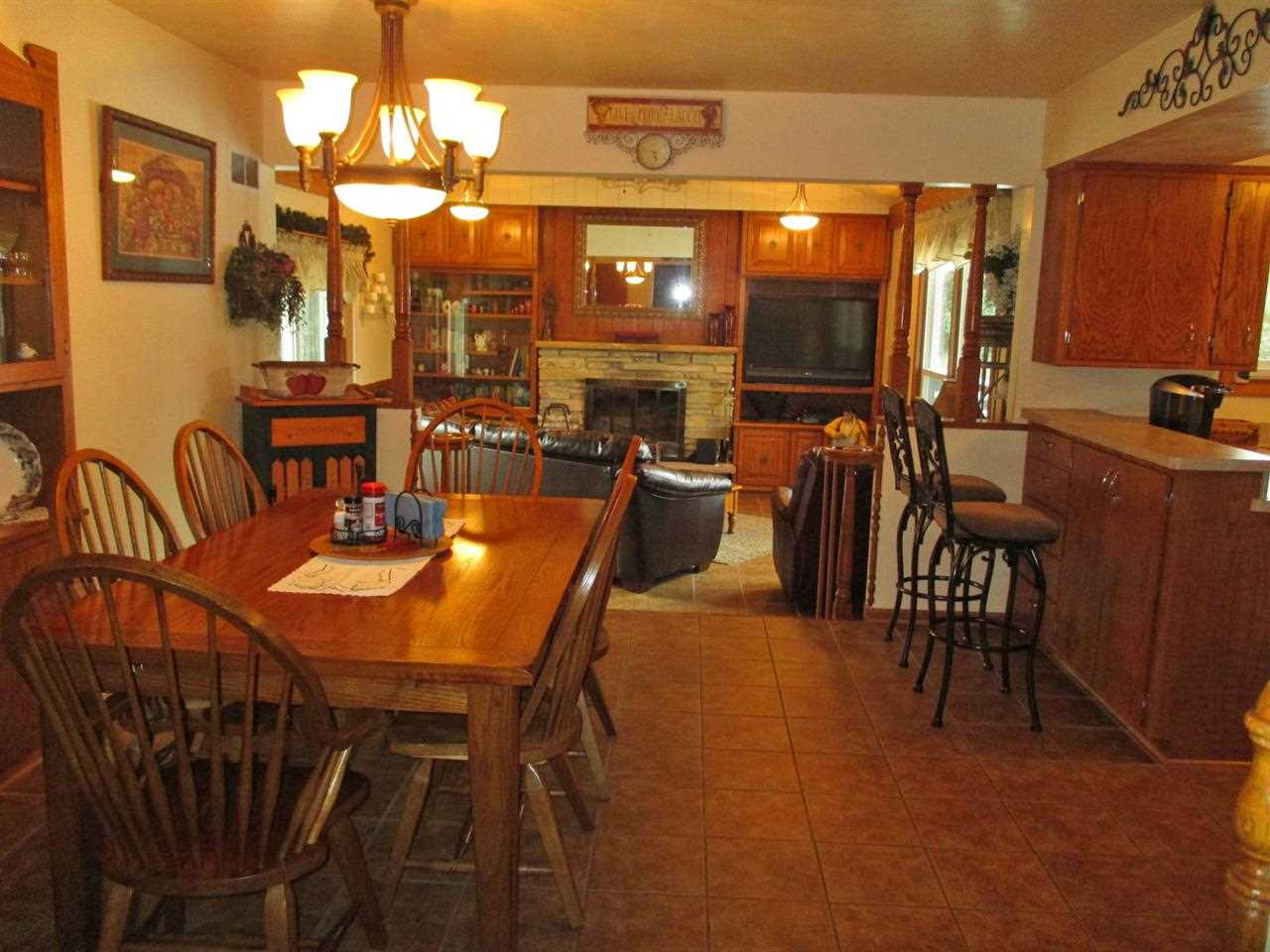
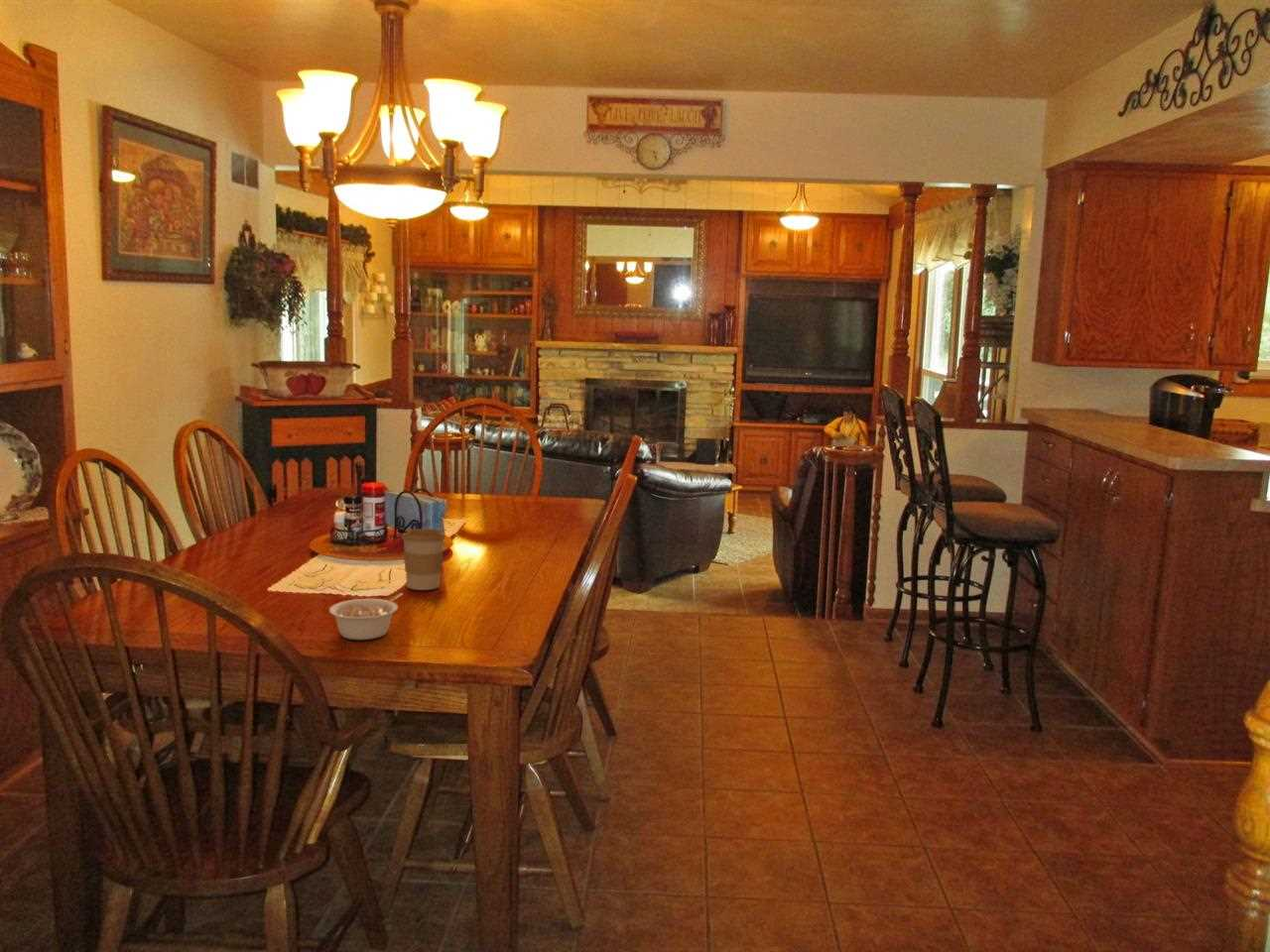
+ legume [328,592,404,641]
+ coffee cup [401,528,446,591]
